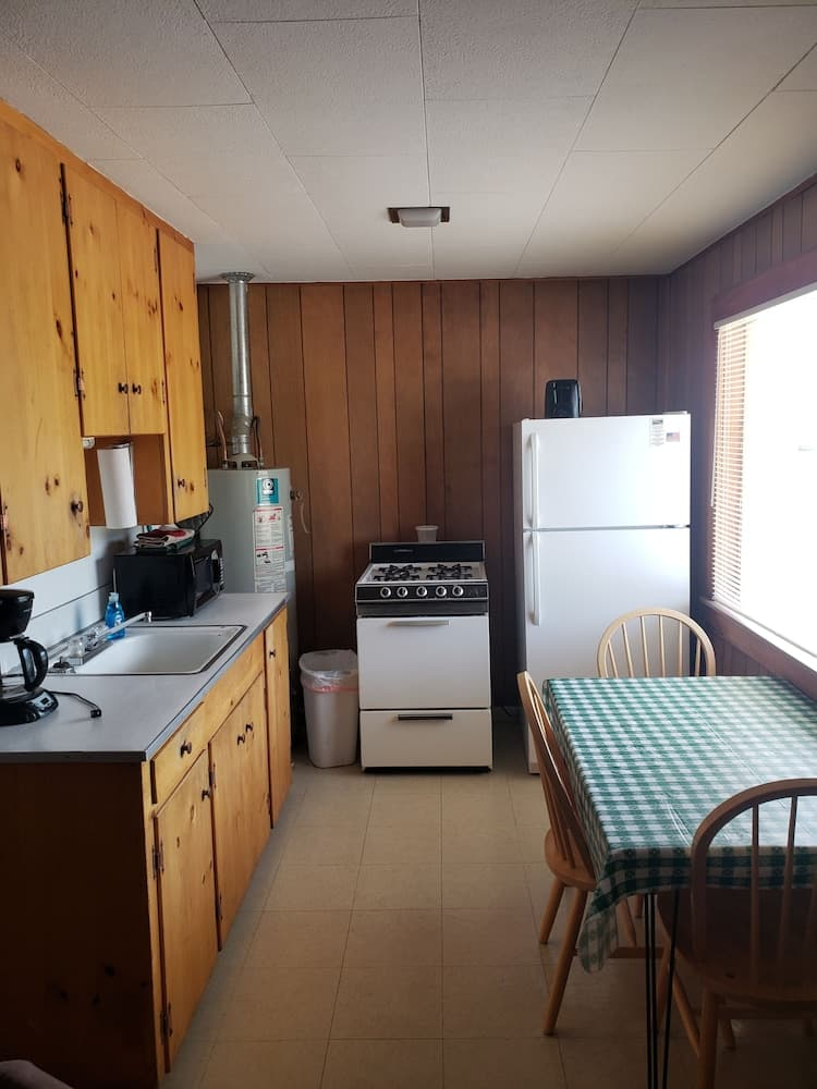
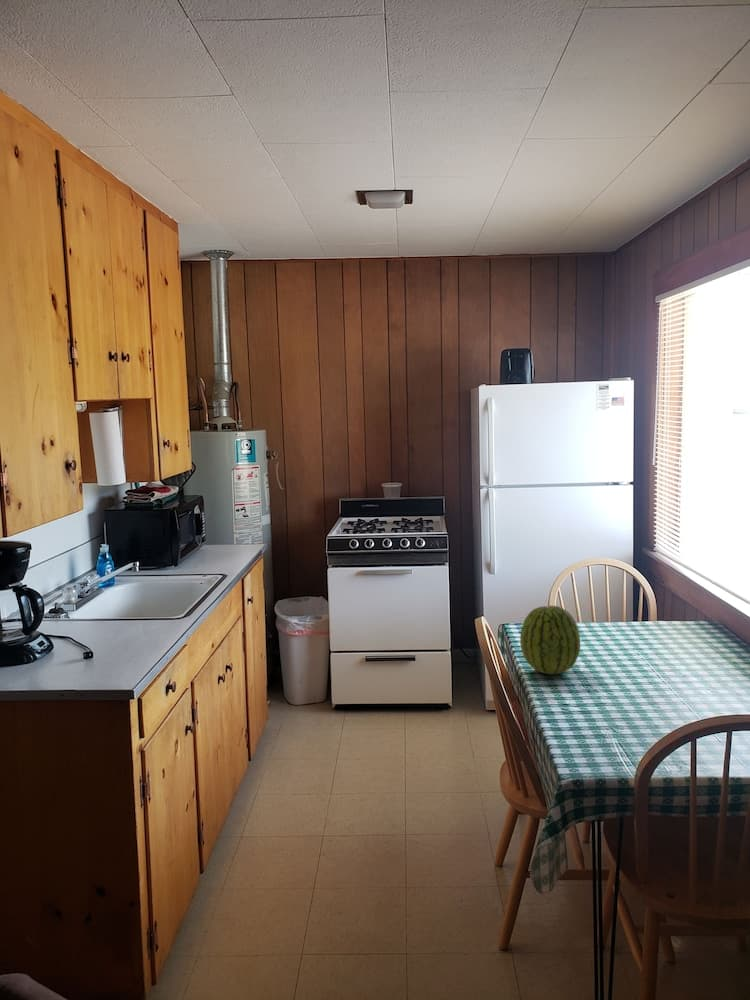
+ fruit [519,605,581,675]
